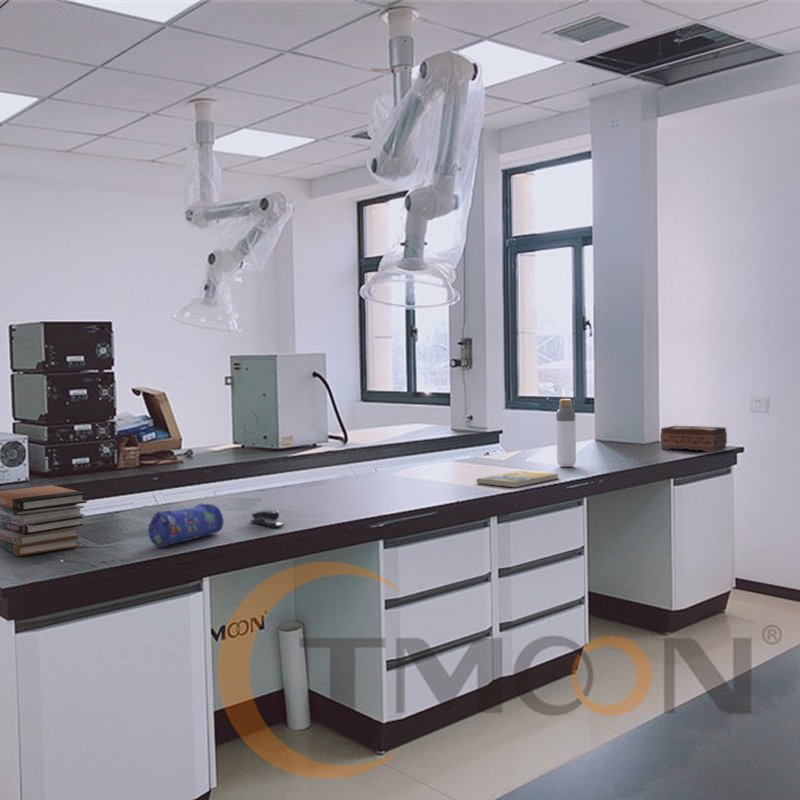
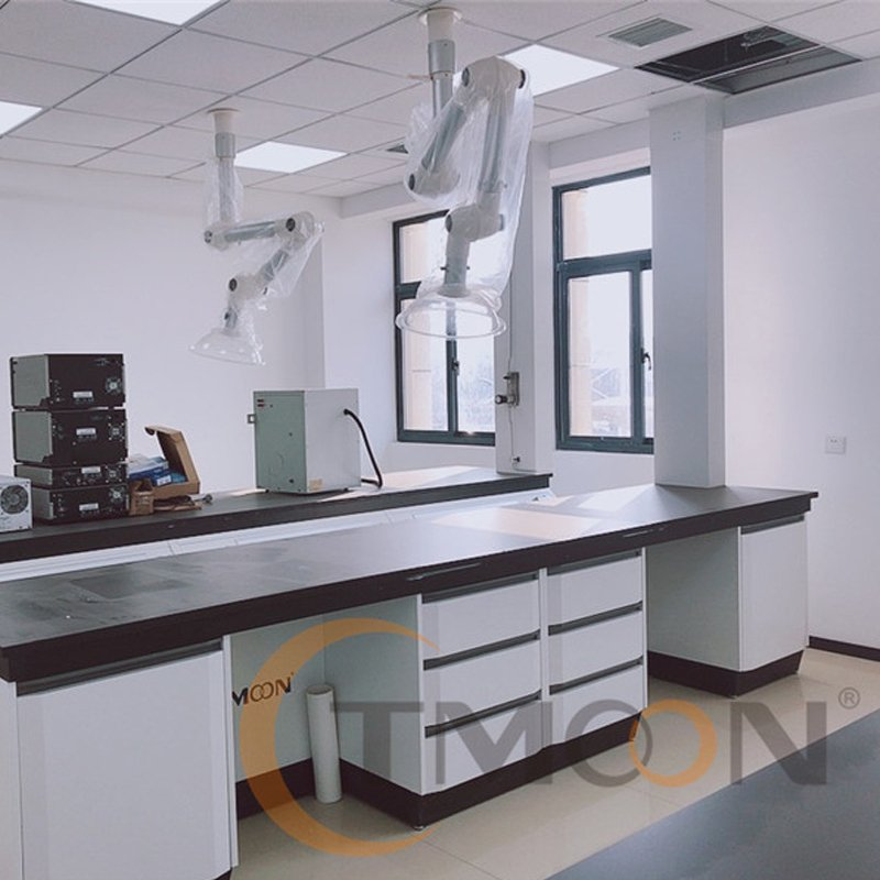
- bottle [555,398,577,468]
- pencil case [147,503,225,548]
- stapler [249,509,285,529]
- booklet [476,470,560,488]
- tissue box [659,425,728,453]
- book stack [0,483,88,557]
